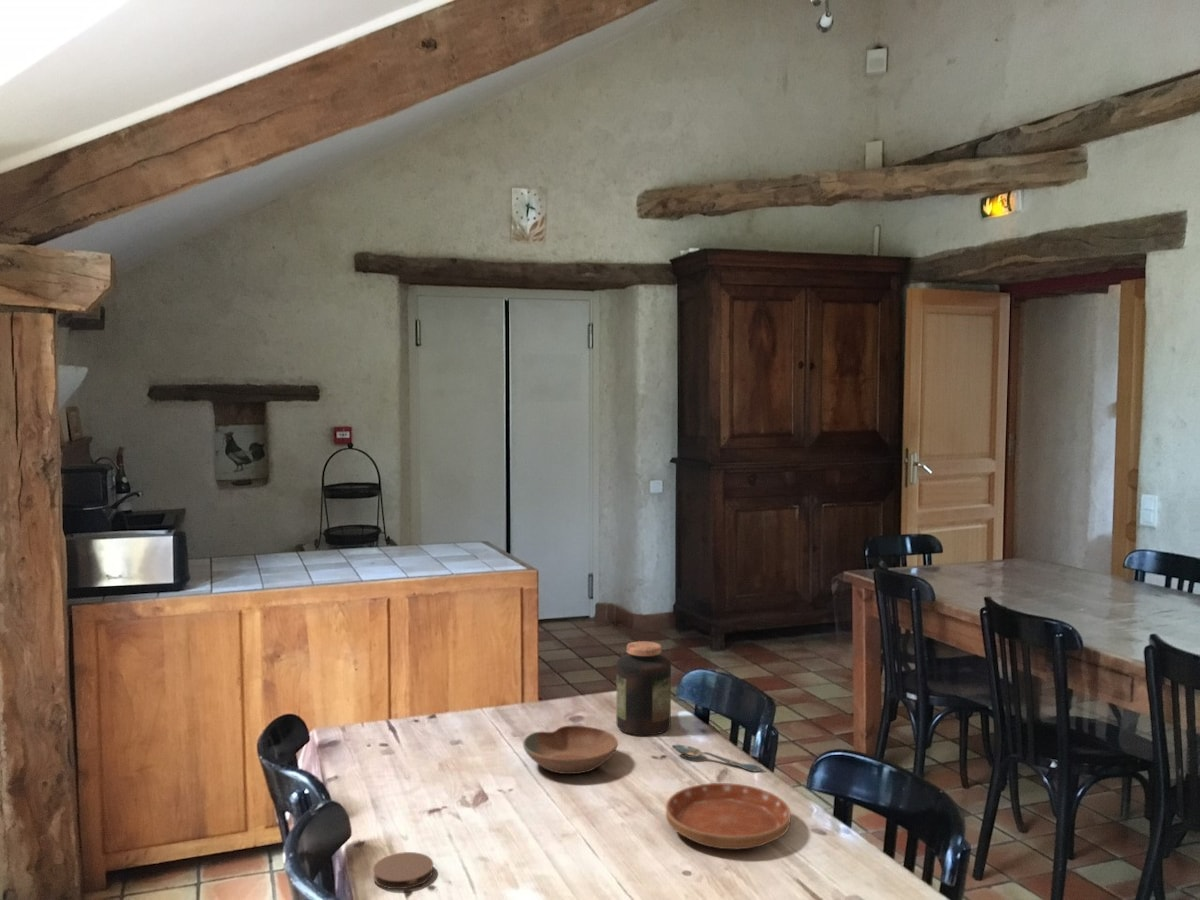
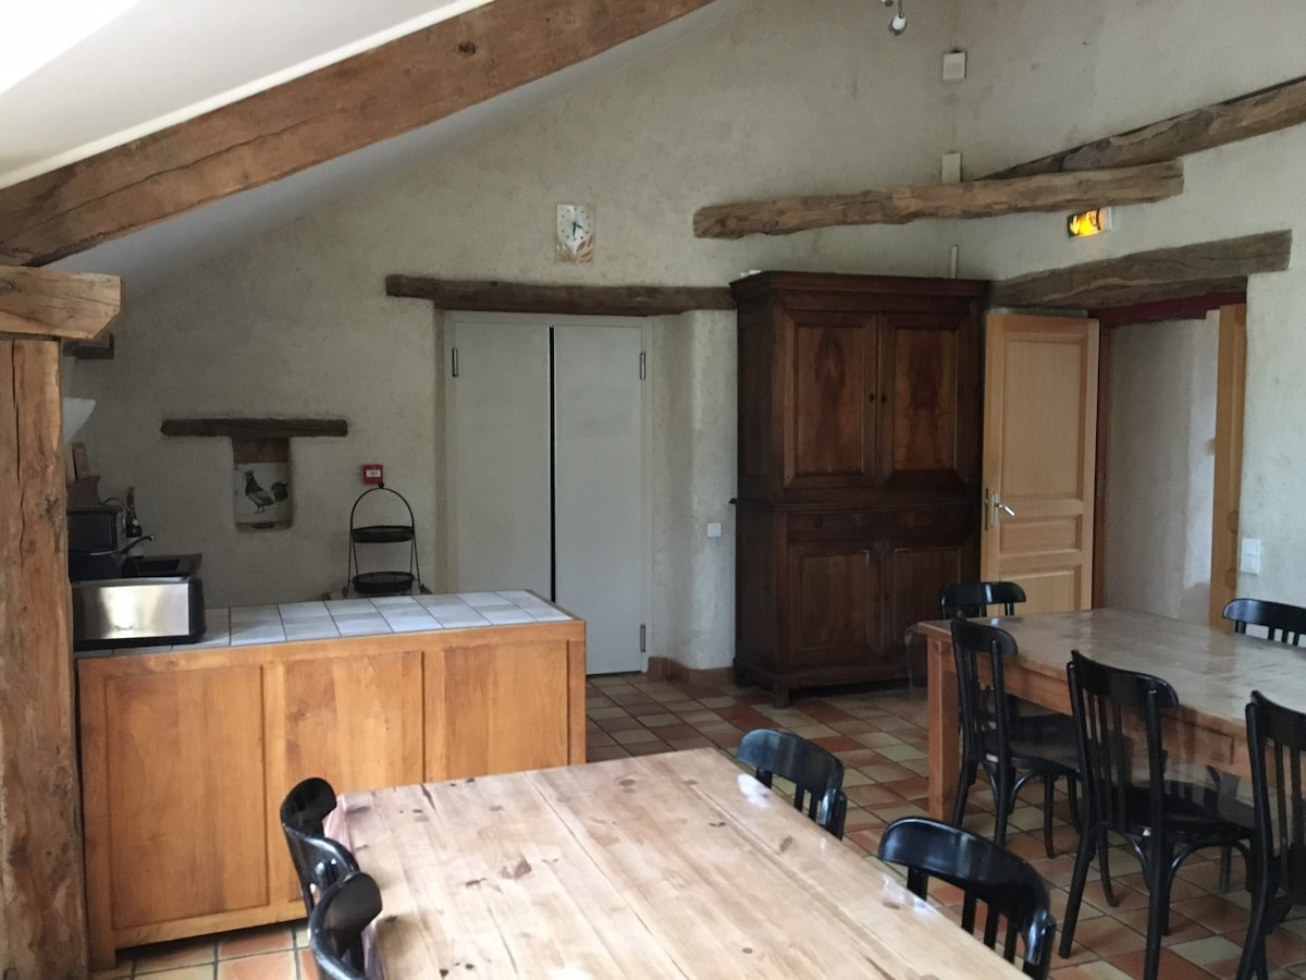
- saucer [665,782,792,850]
- jar [616,640,672,736]
- bowl [522,725,619,775]
- spoon [671,744,767,773]
- coaster [372,851,434,890]
